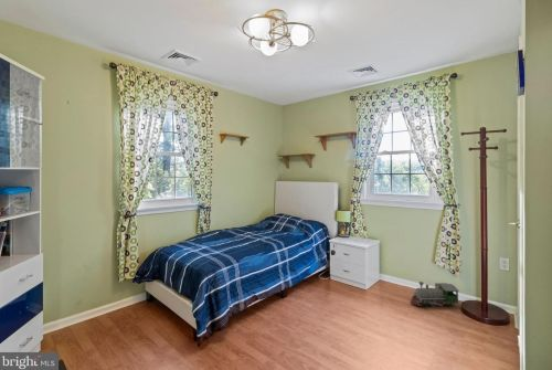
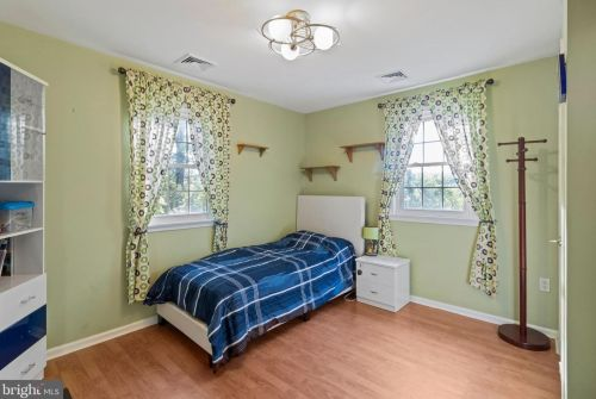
- toy train [410,281,460,307]
